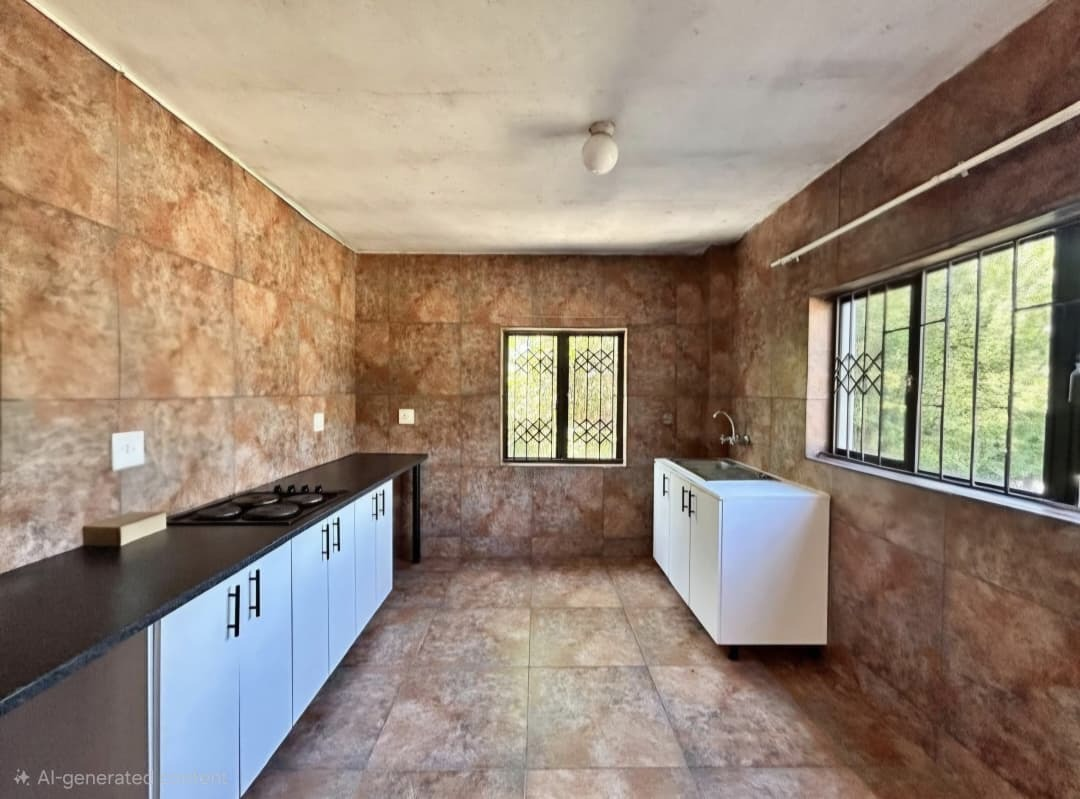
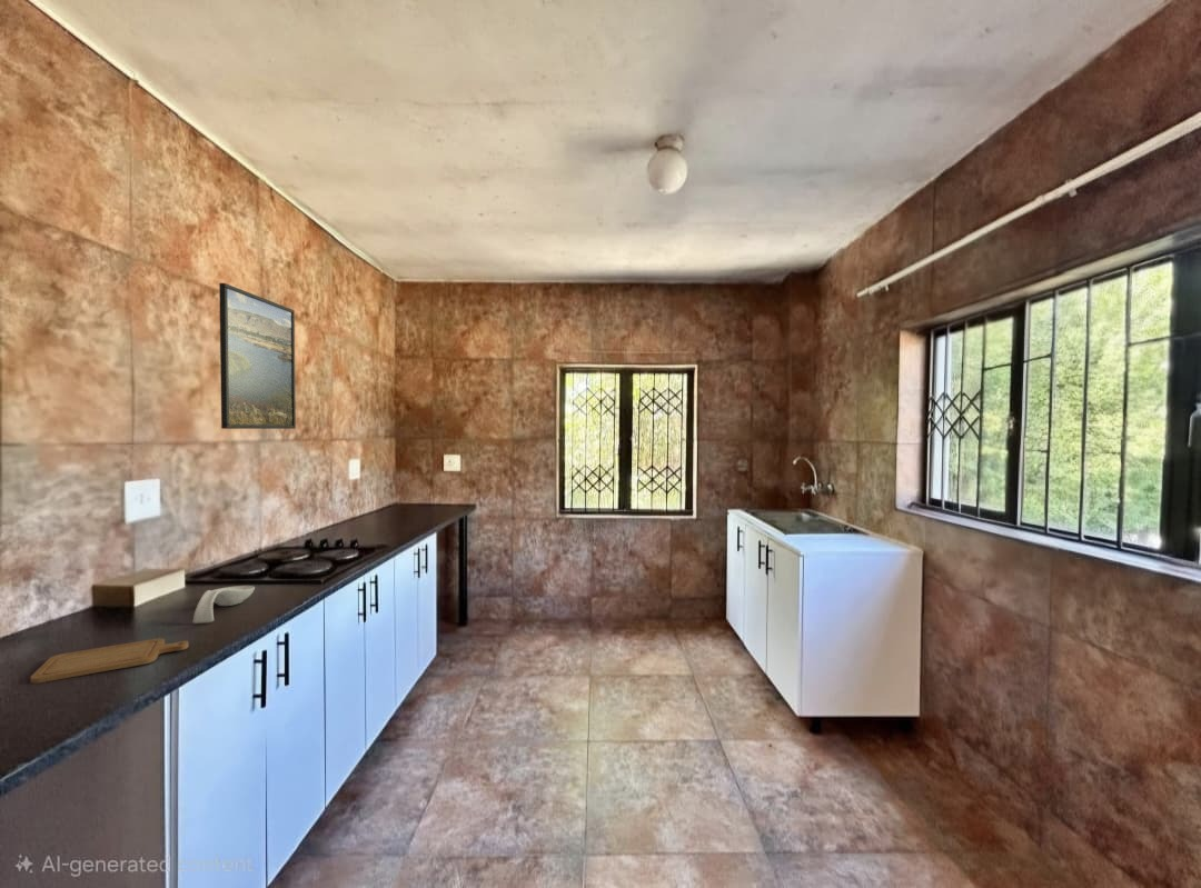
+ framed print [218,282,297,430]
+ chopping board [29,637,189,685]
+ spoon rest [192,585,256,625]
